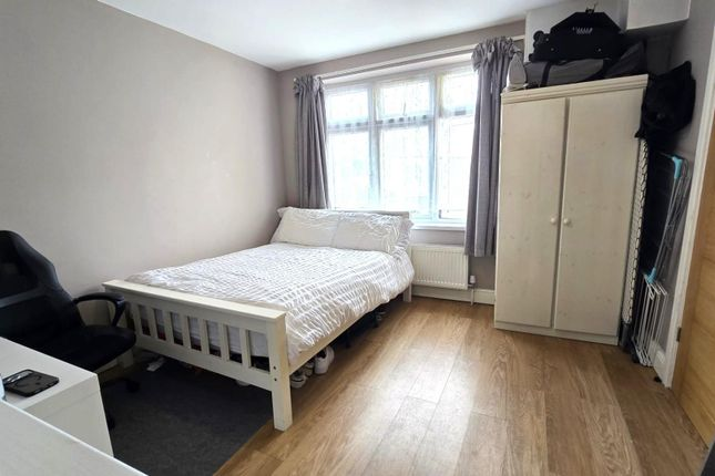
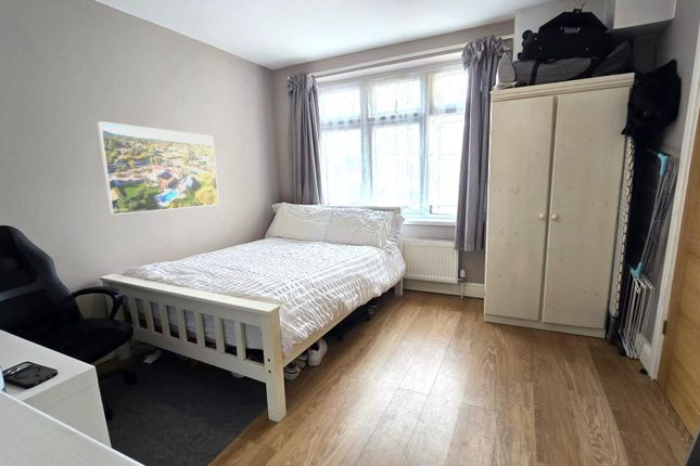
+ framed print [97,120,220,216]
